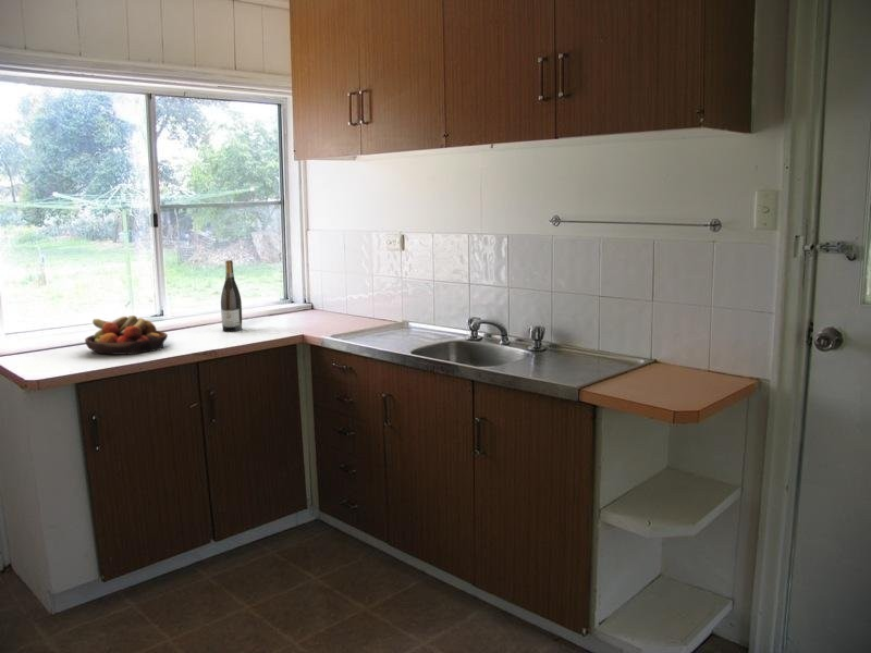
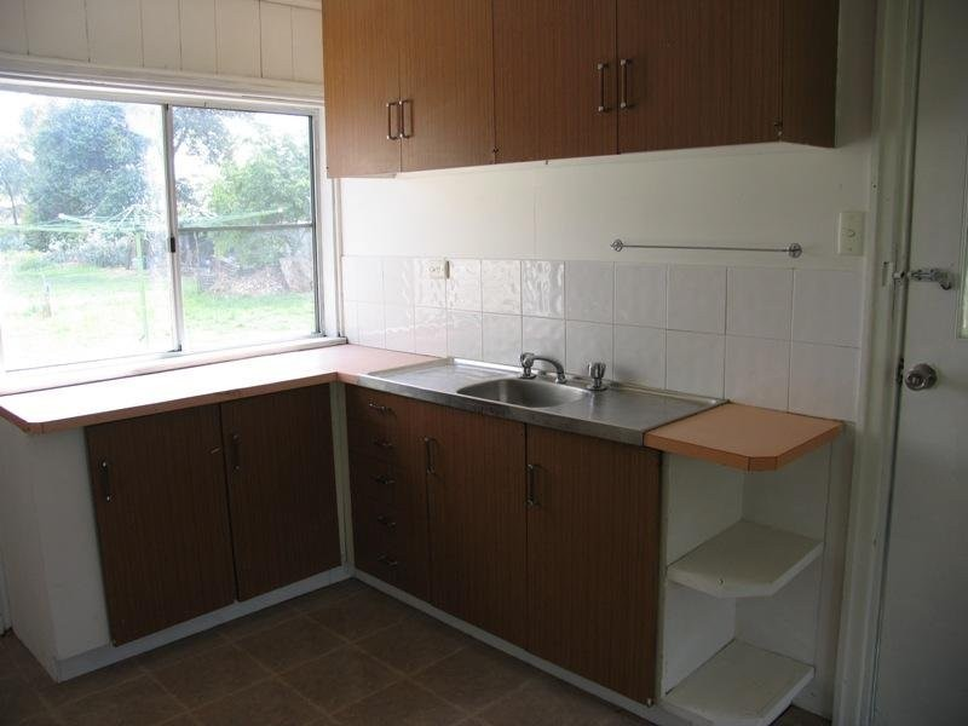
- wine bottle [220,259,243,332]
- fruit bowl [84,315,169,356]
